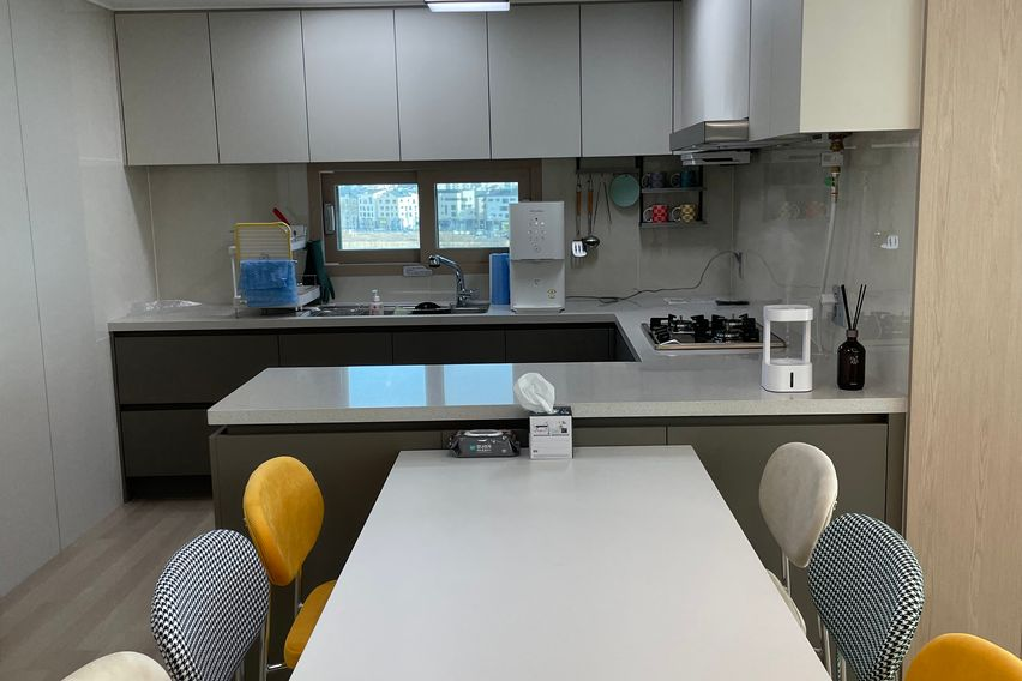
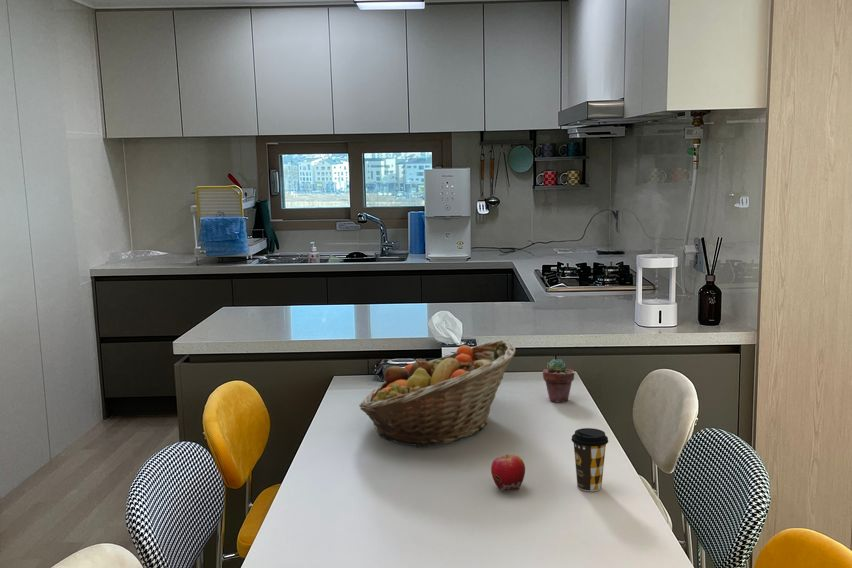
+ coffee cup [570,427,609,492]
+ potted succulent [542,358,575,403]
+ apple [490,453,526,492]
+ fruit basket [358,339,517,448]
